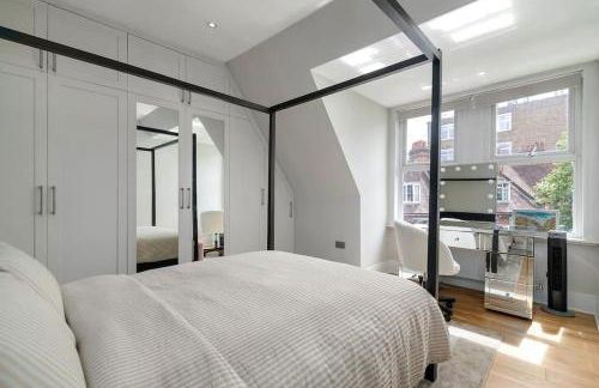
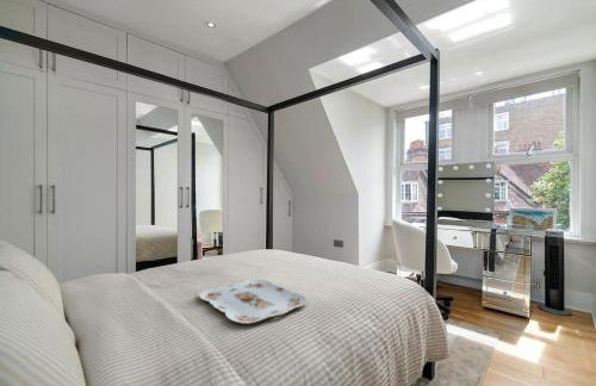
+ serving tray [198,279,309,325]
